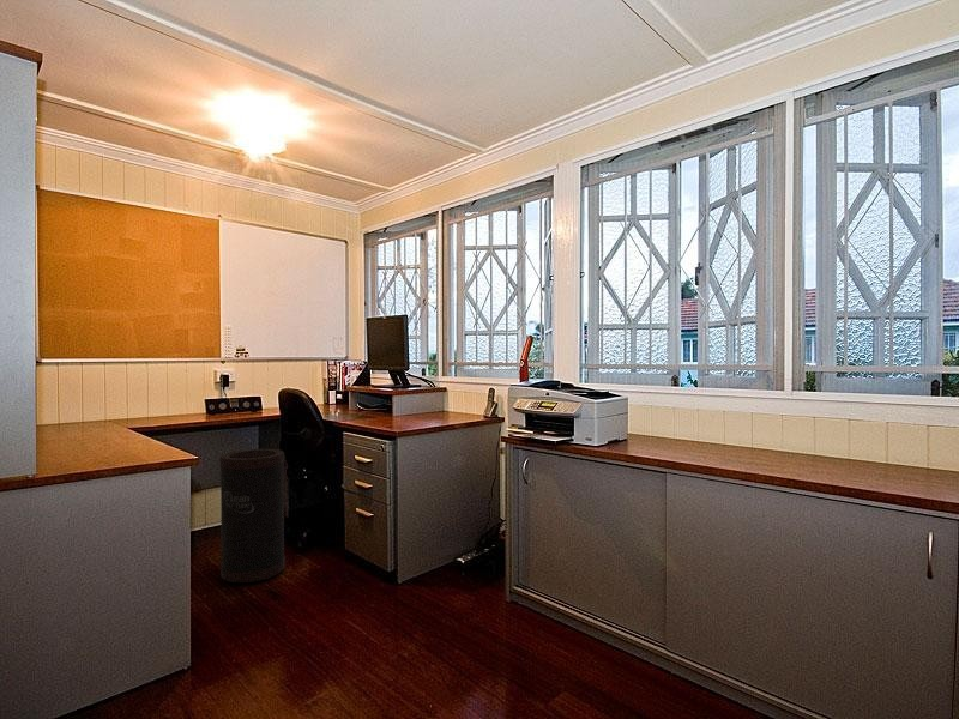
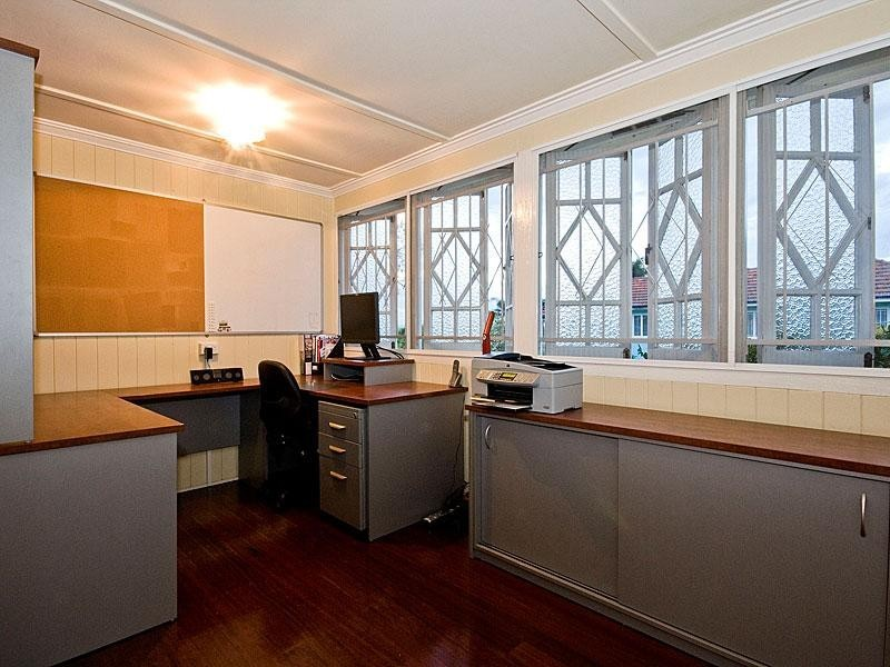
- trash can [218,448,287,584]
